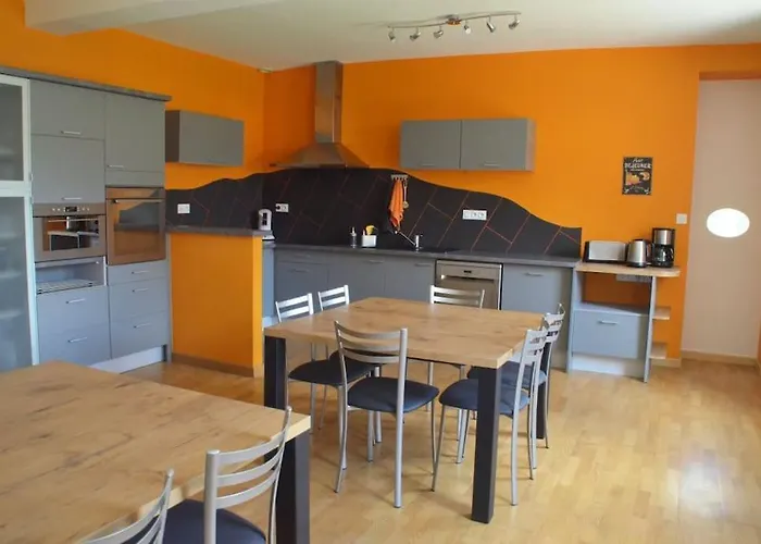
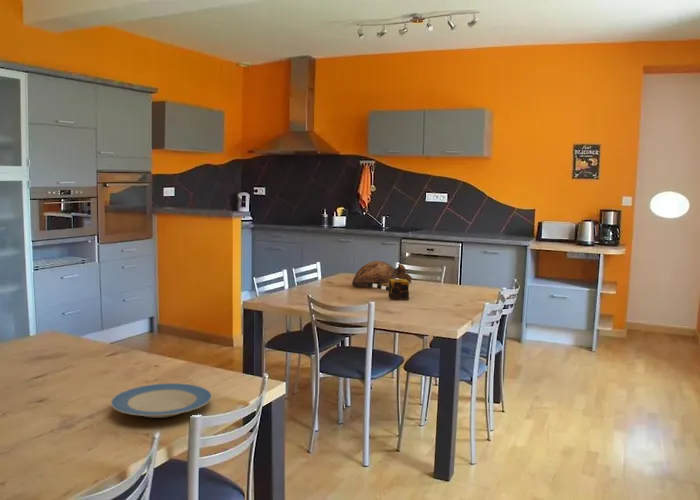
+ decorative bowl [351,260,413,292]
+ plate [110,382,213,419]
+ candle [388,278,410,301]
